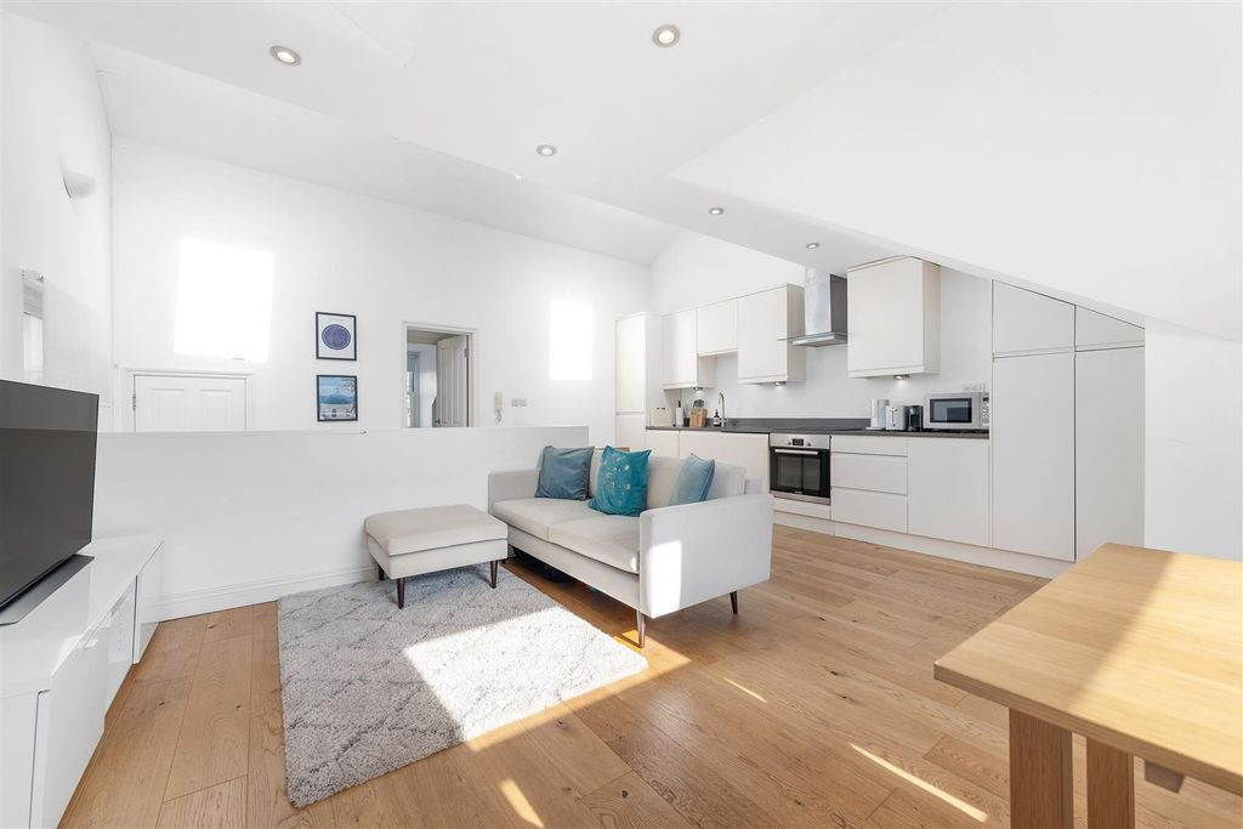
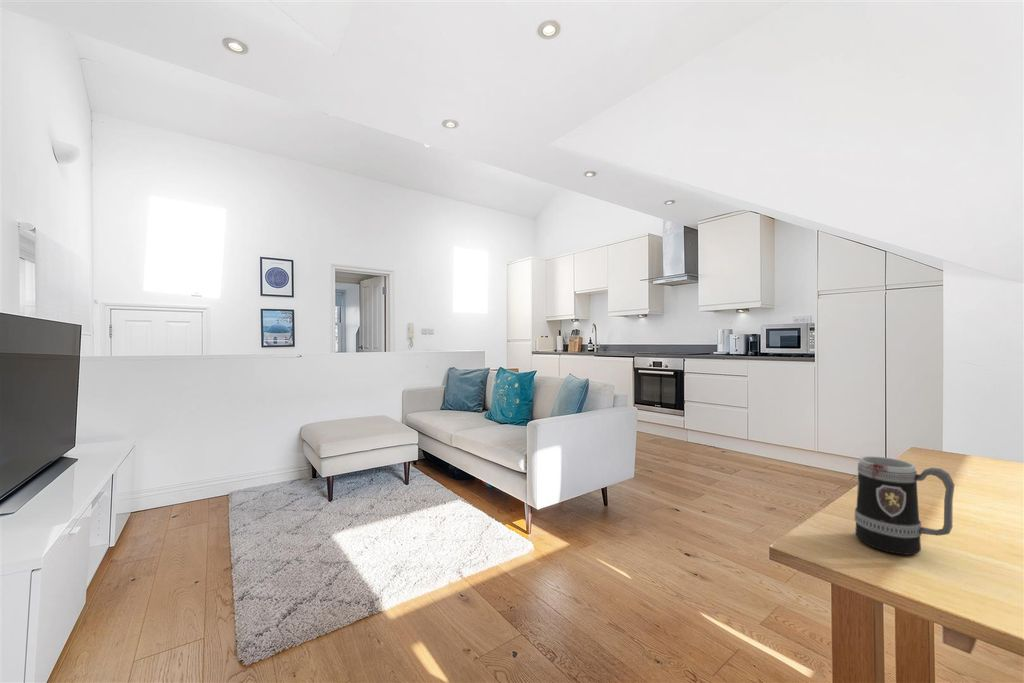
+ mug [854,455,956,556]
